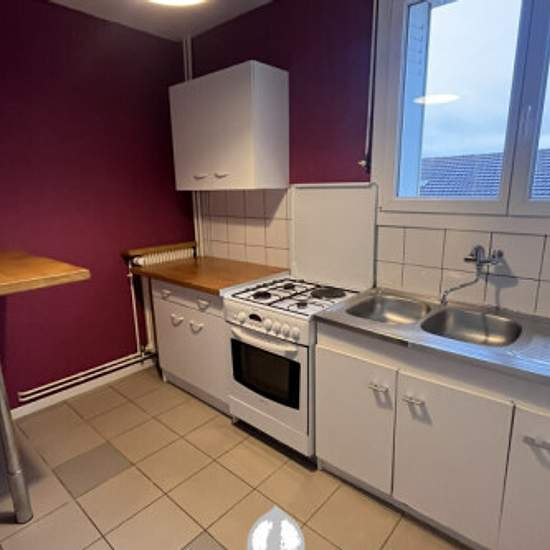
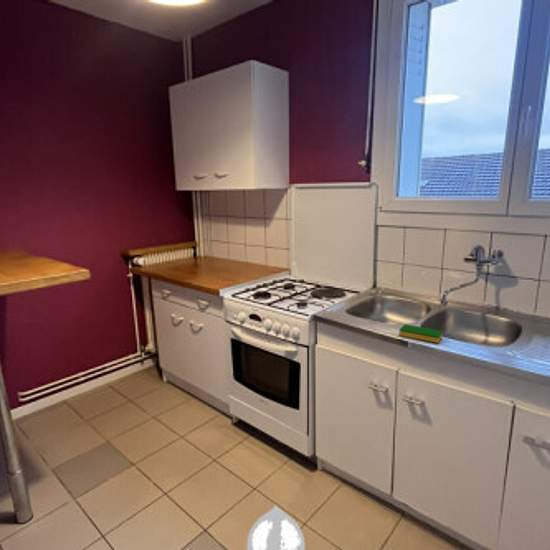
+ dish sponge [398,323,444,344]
